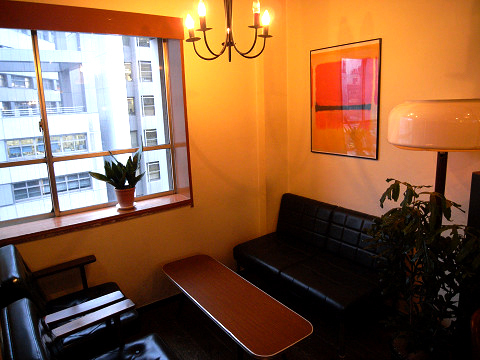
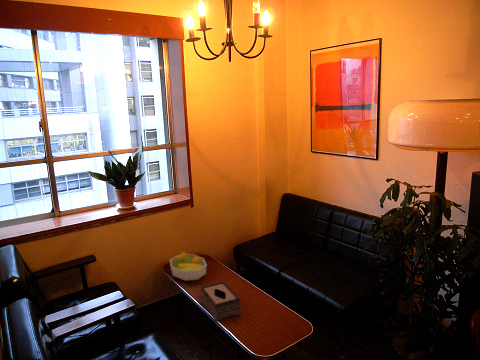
+ fruit bowl [169,251,208,282]
+ tissue box [200,281,242,322]
